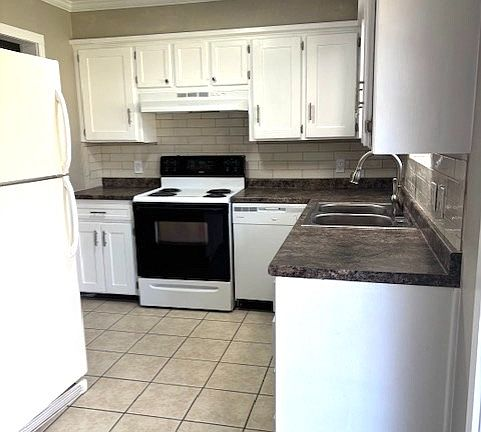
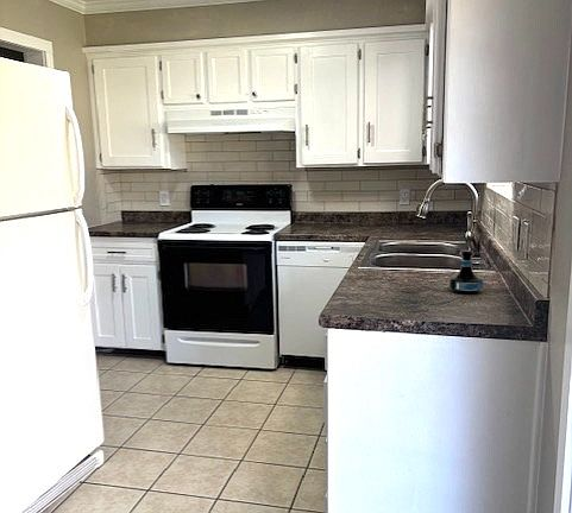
+ tequila bottle [447,249,484,294]
